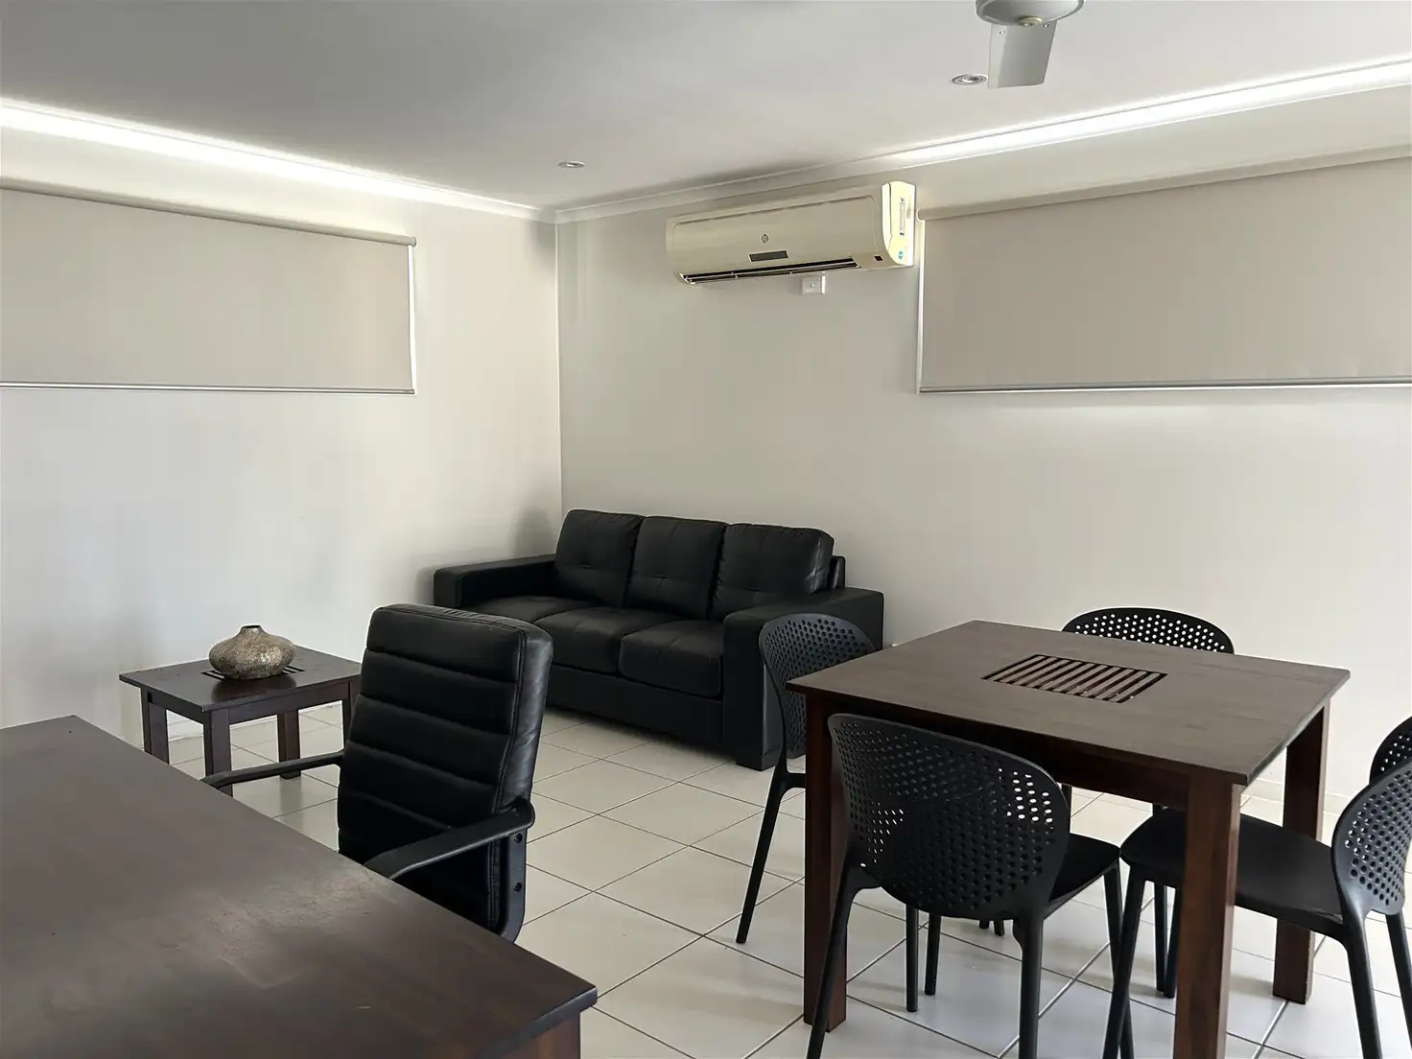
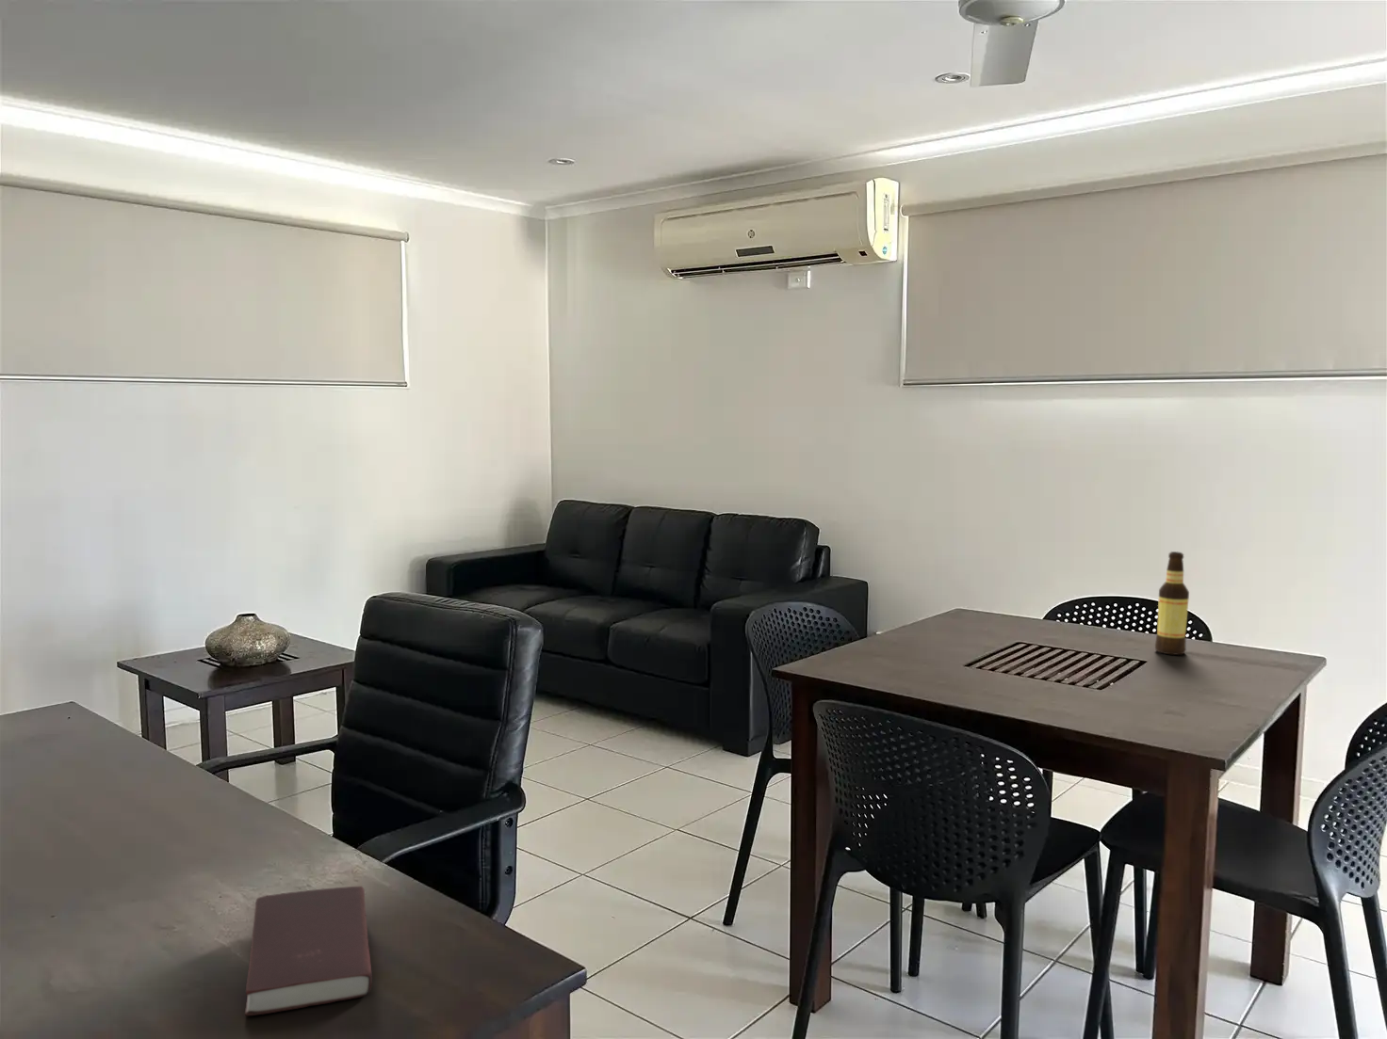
+ bottle [1154,550,1190,656]
+ book [244,885,374,1016]
